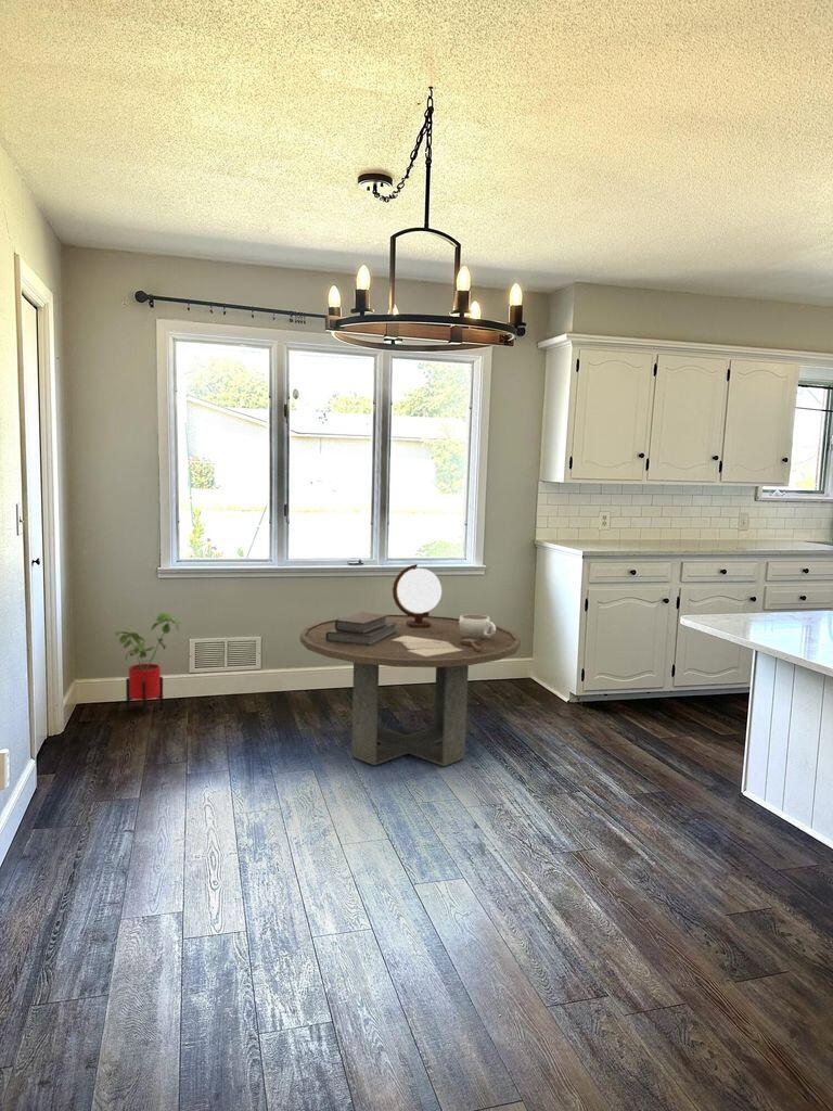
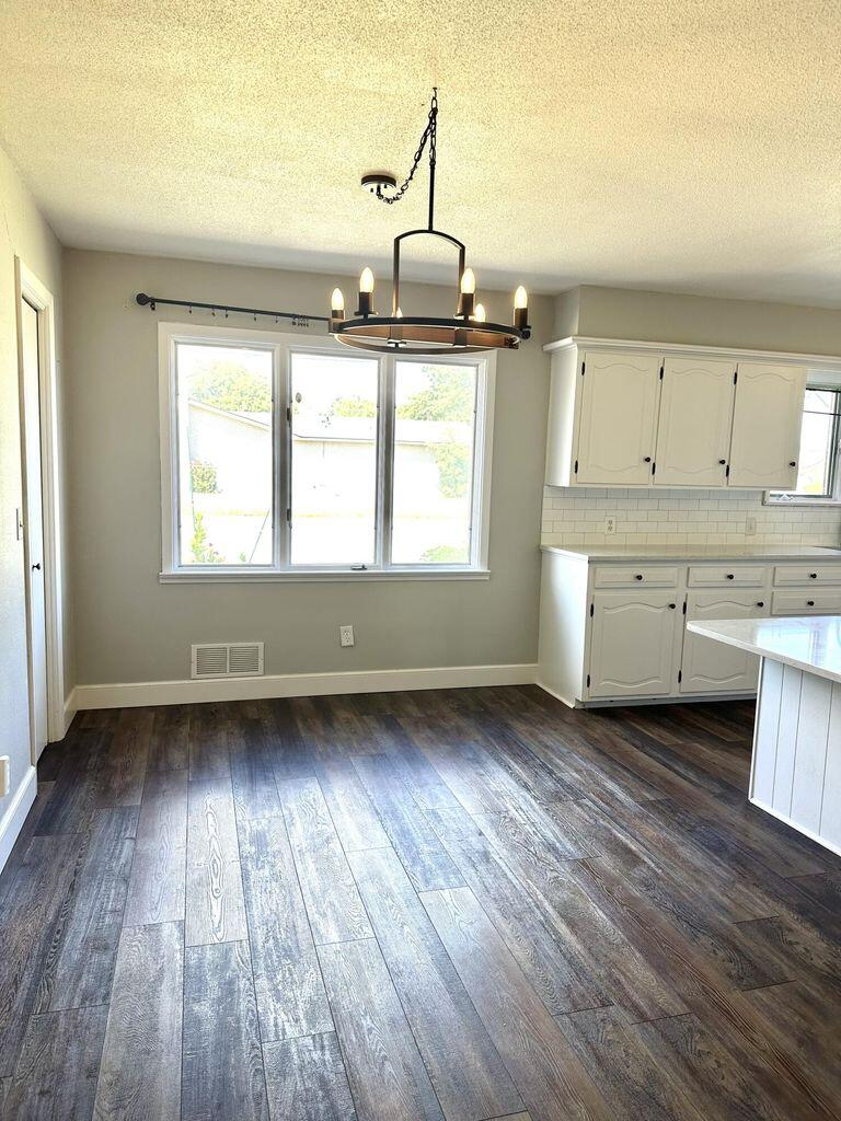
- round table [299,563,522,767]
- house plant [114,611,182,716]
